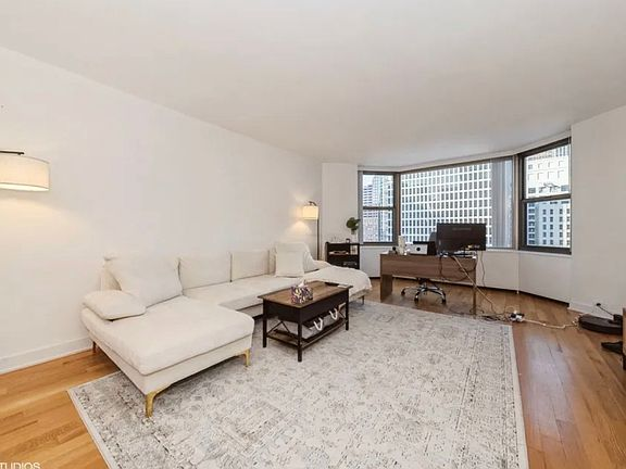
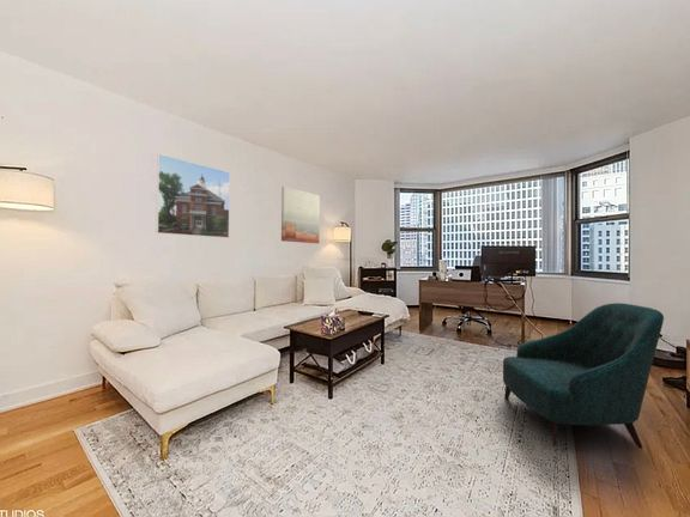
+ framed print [156,153,231,239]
+ armchair [502,302,665,450]
+ wall art [280,185,321,244]
